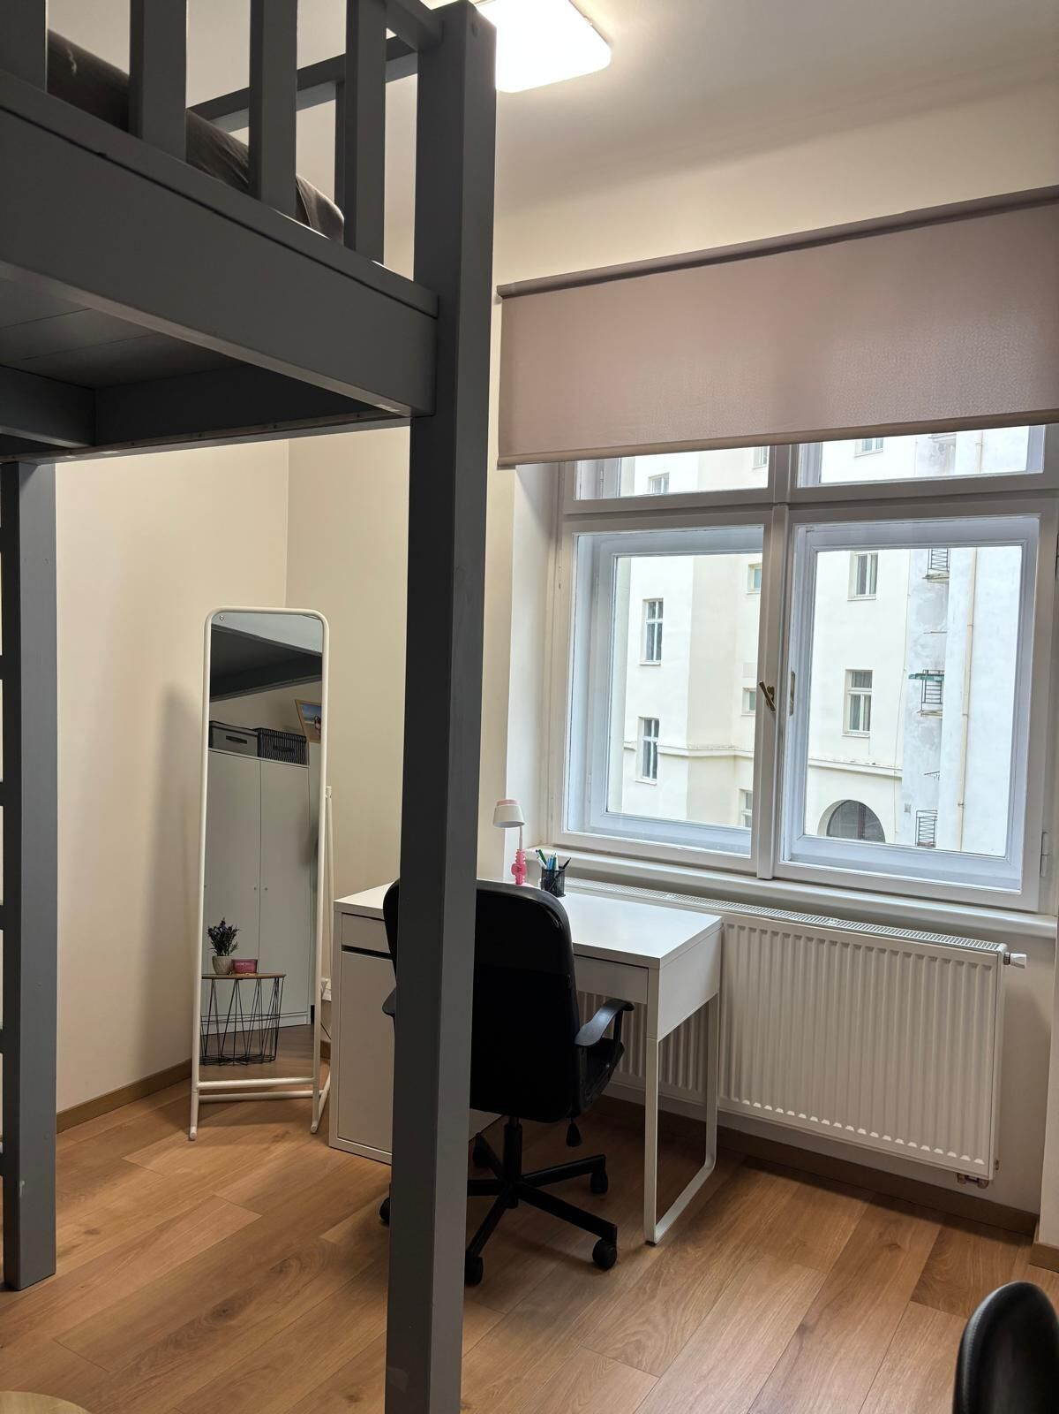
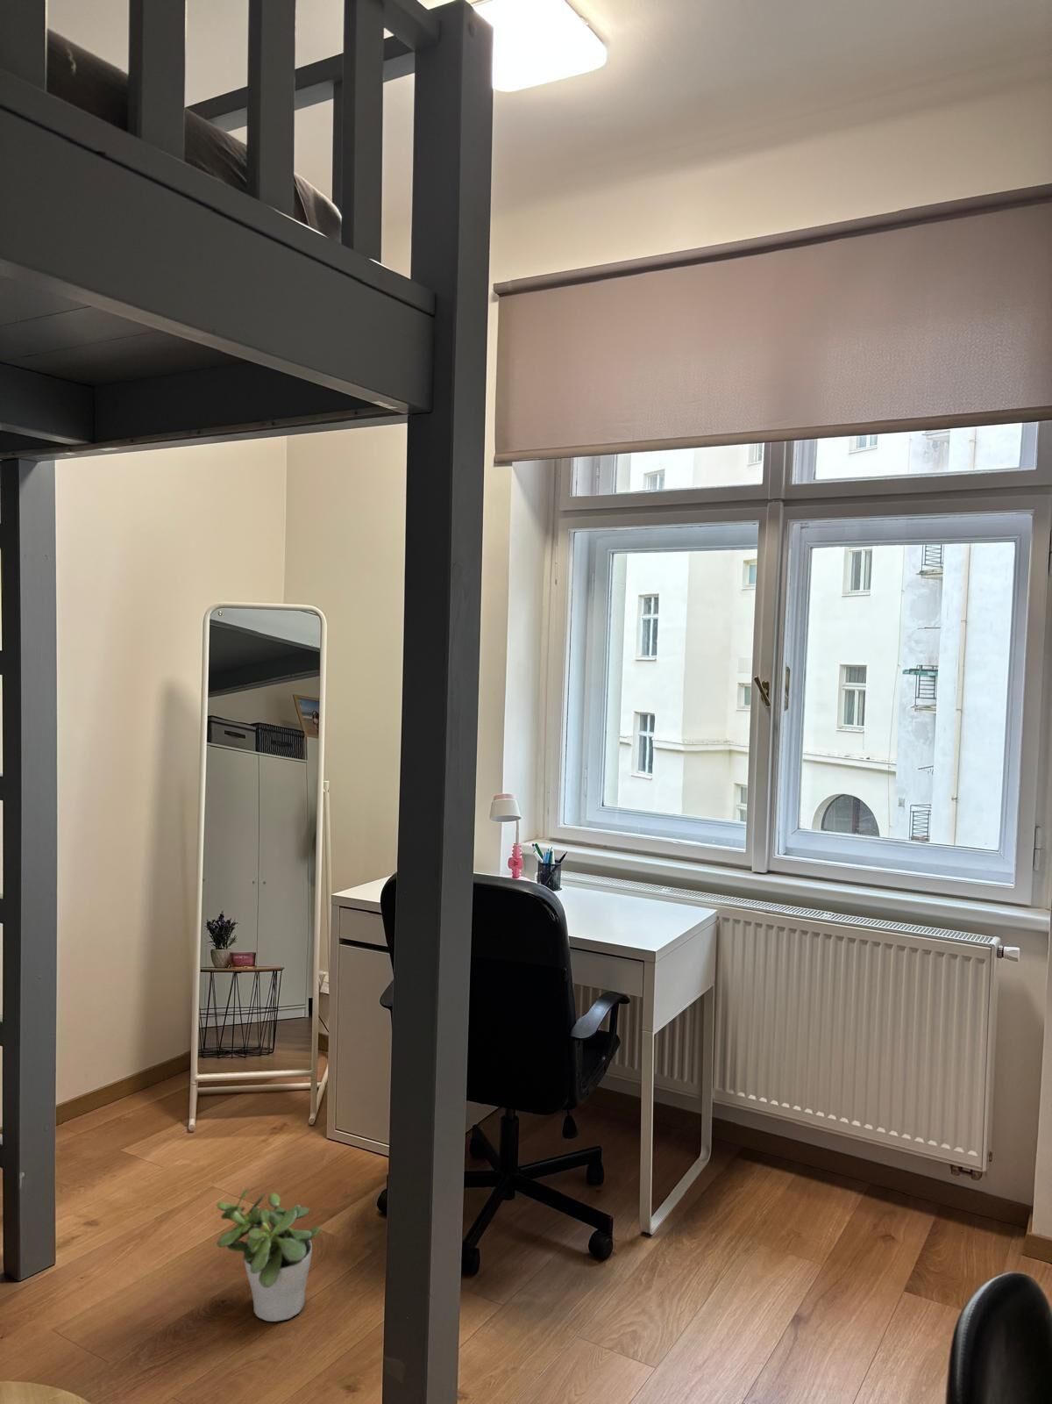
+ potted plant [215,1187,322,1322]
